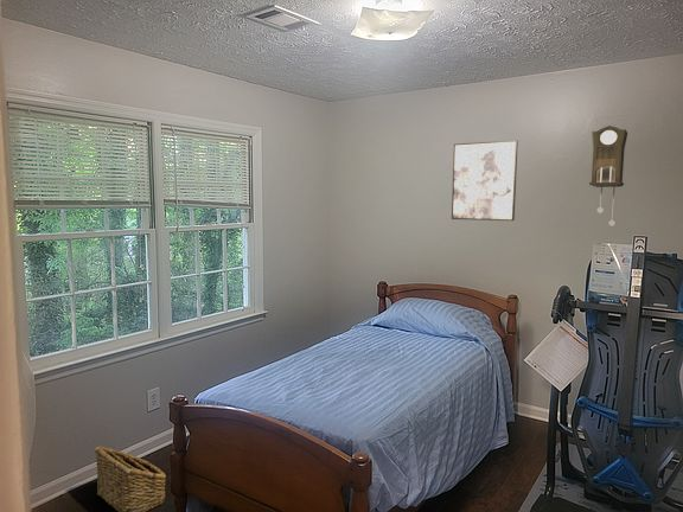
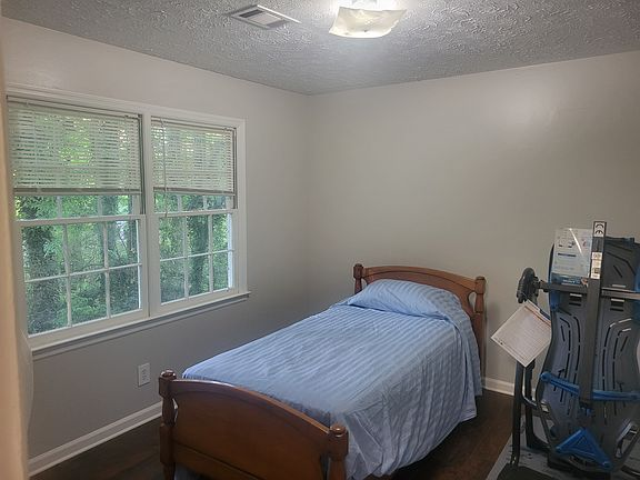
- pendulum clock [588,124,628,228]
- wall art [451,139,519,222]
- basket [94,446,167,512]
